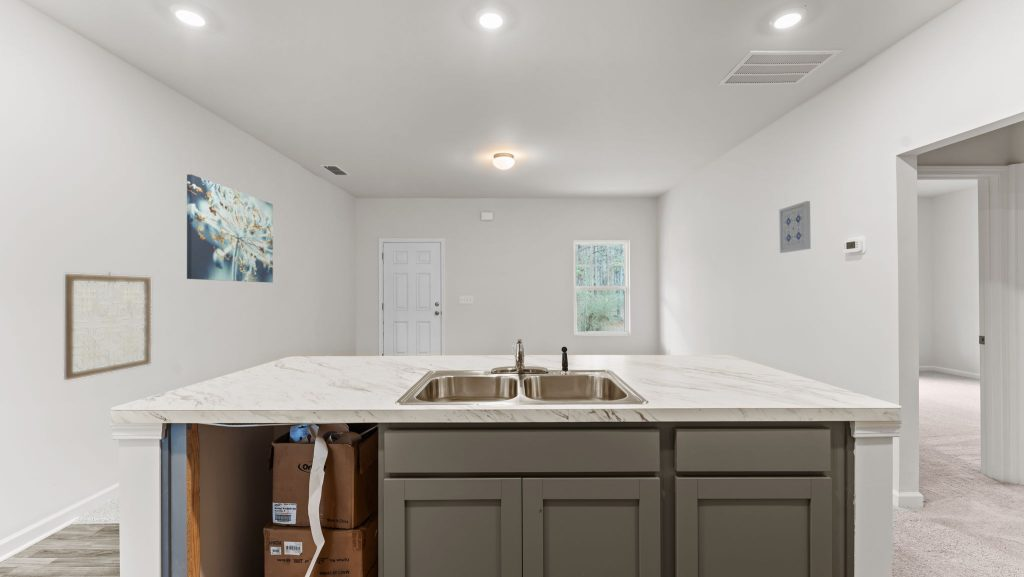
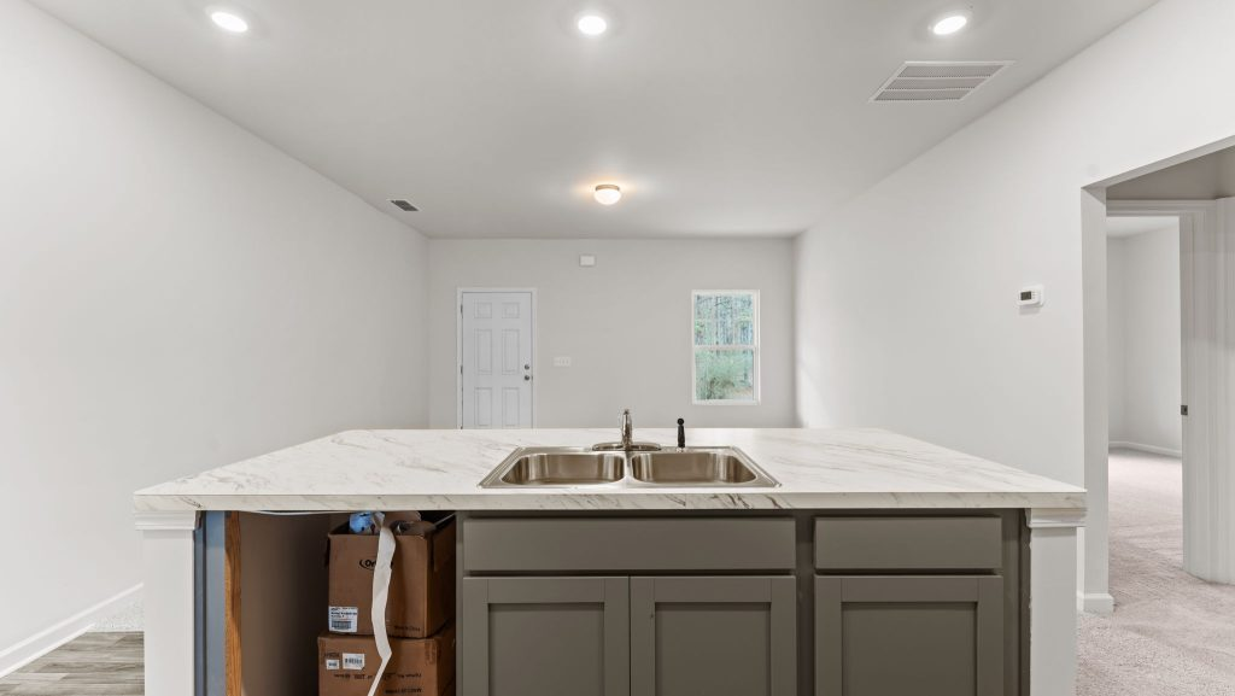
- wall art [64,271,152,381]
- wall art [186,173,274,284]
- wall art [778,200,812,254]
